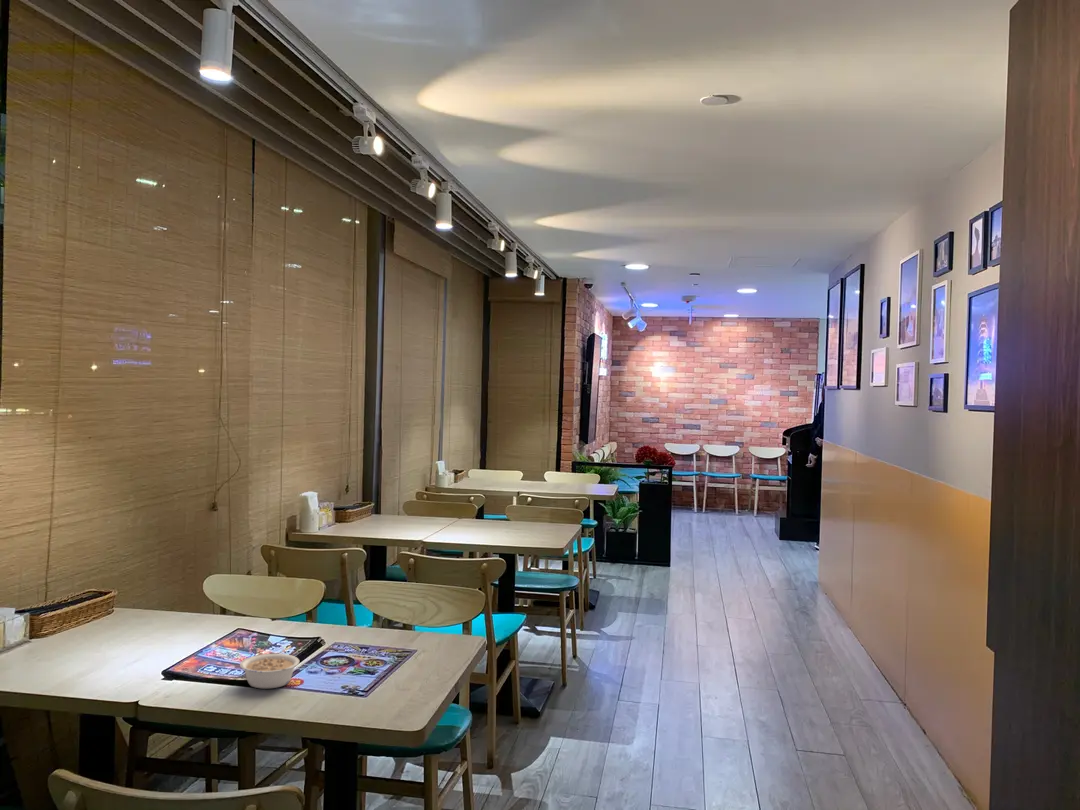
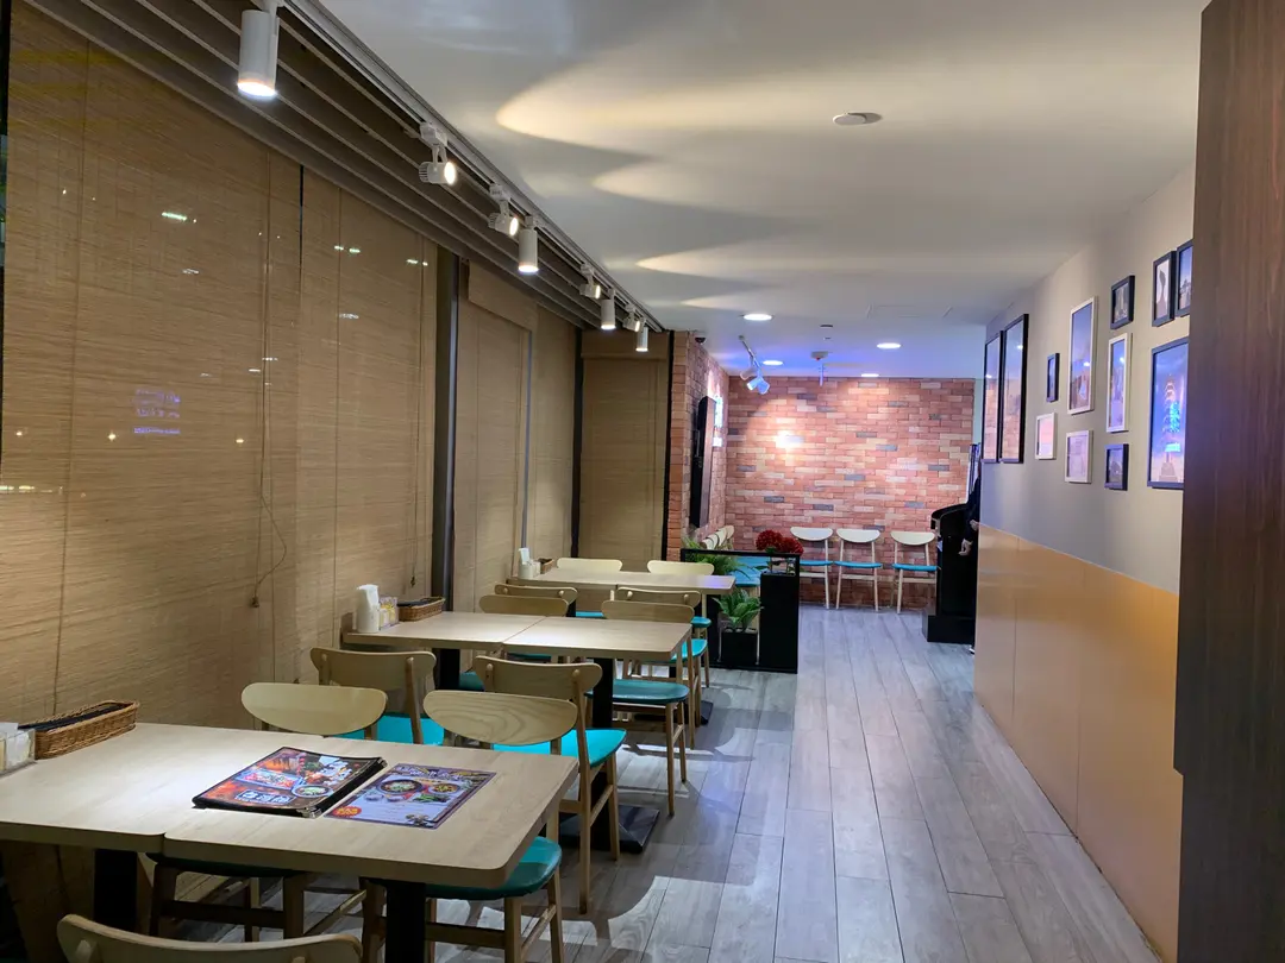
- legume [239,653,300,690]
